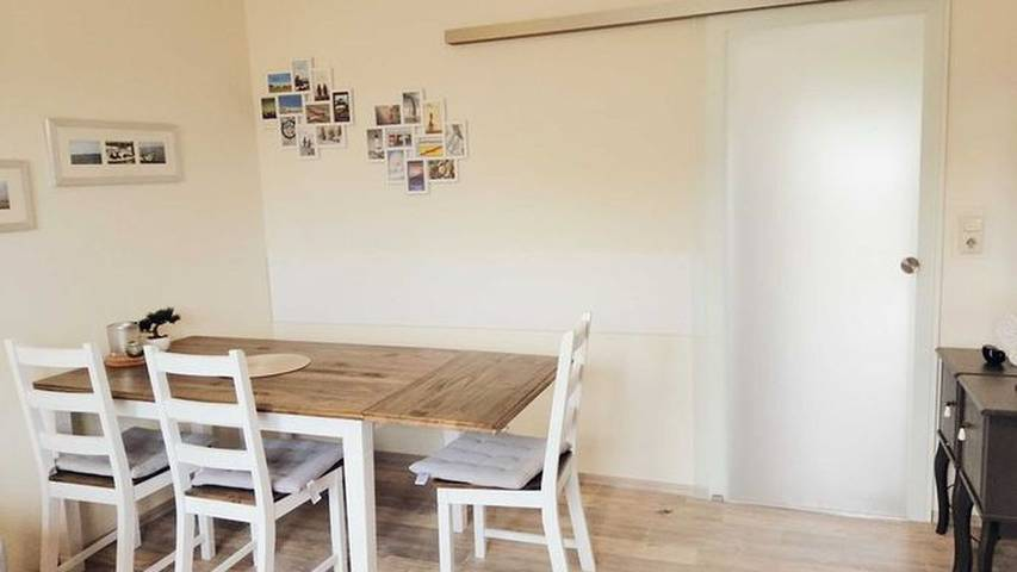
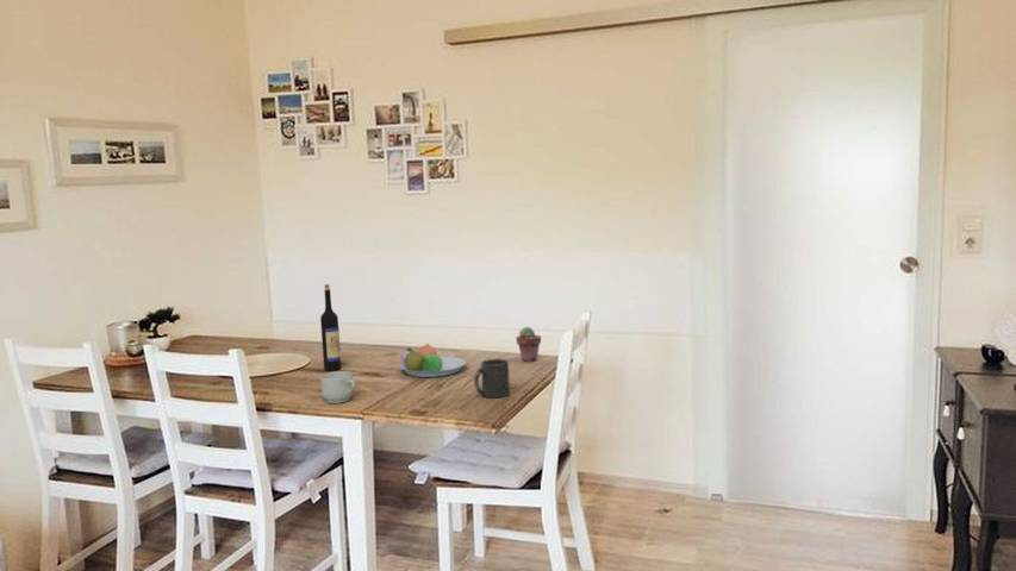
+ wine bottle [319,283,342,371]
+ fruit bowl [398,343,467,378]
+ potted succulent [515,326,542,363]
+ mug [319,370,356,404]
+ mug [473,358,511,399]
